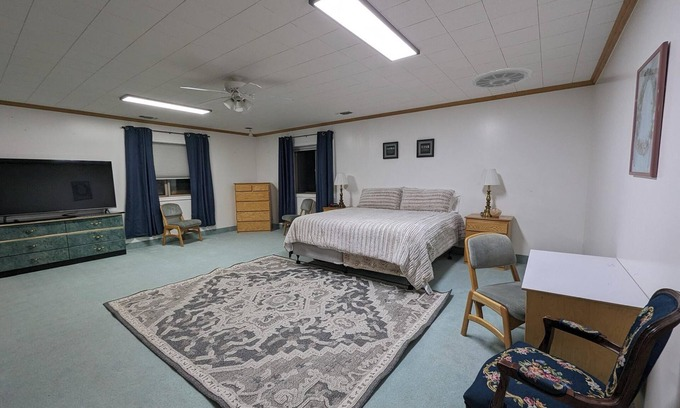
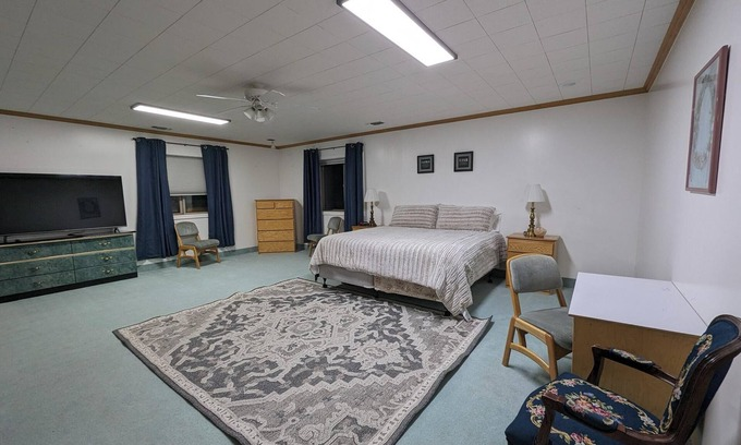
- ceiling vent [469,67,533,89]
